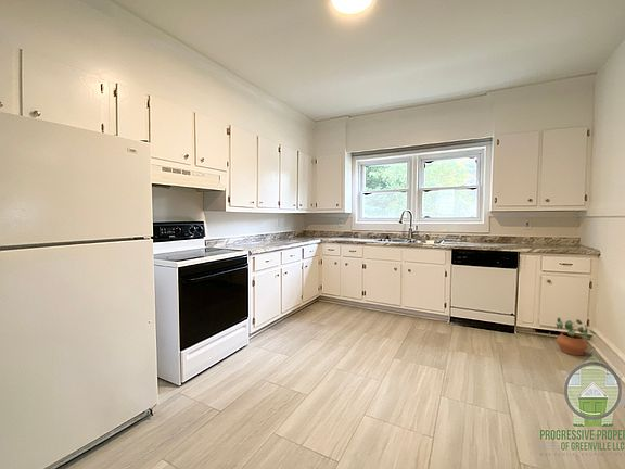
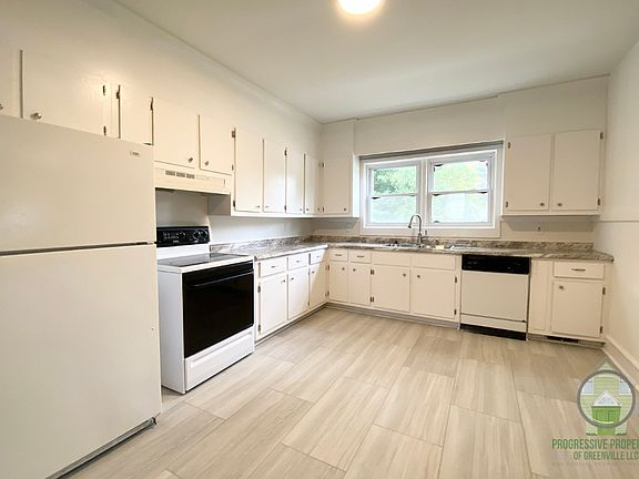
- potted plant [554,317,598,356]
